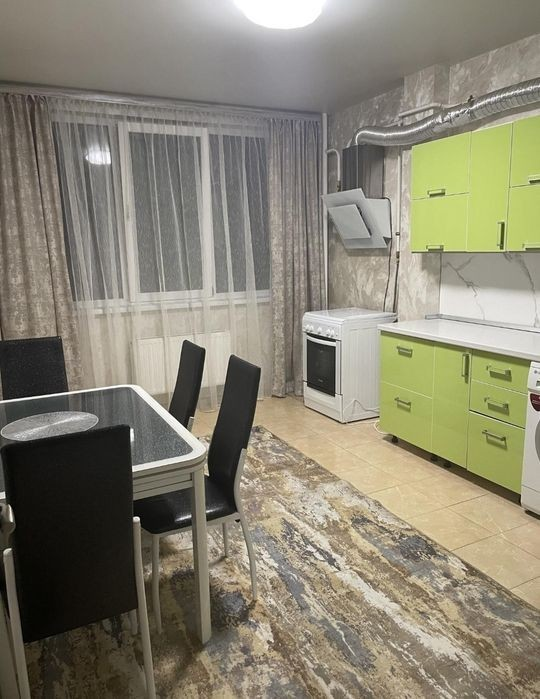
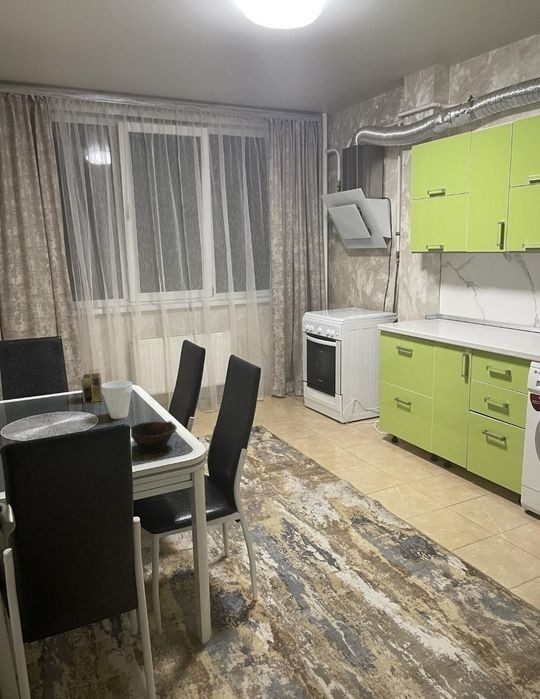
+ bowl [130,420,178,454]
+ napkin holder [80,368,104,404]
+ cup [101,380,134,420]
